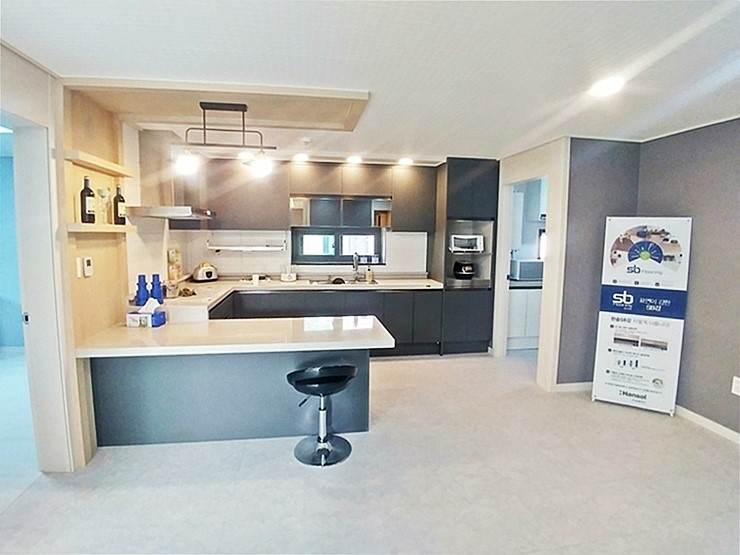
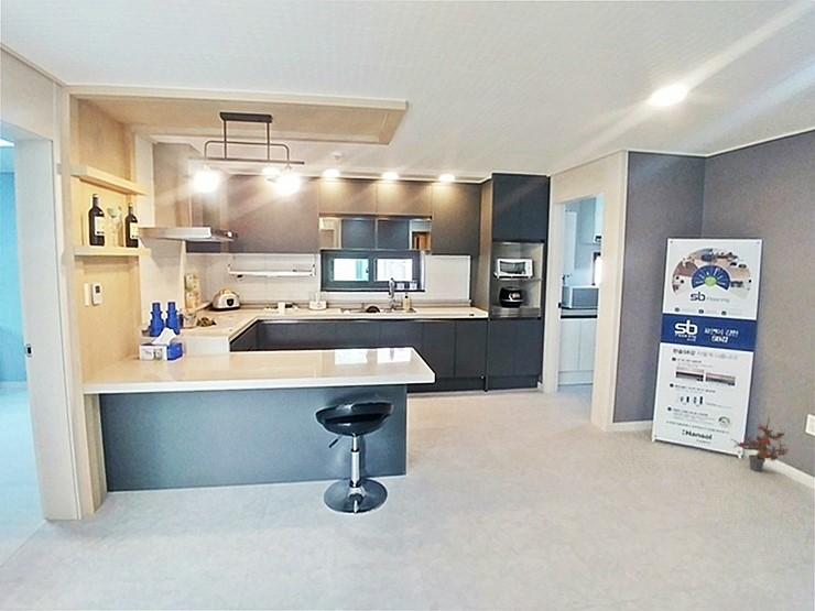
+ potted plant [731,418,791,472]
